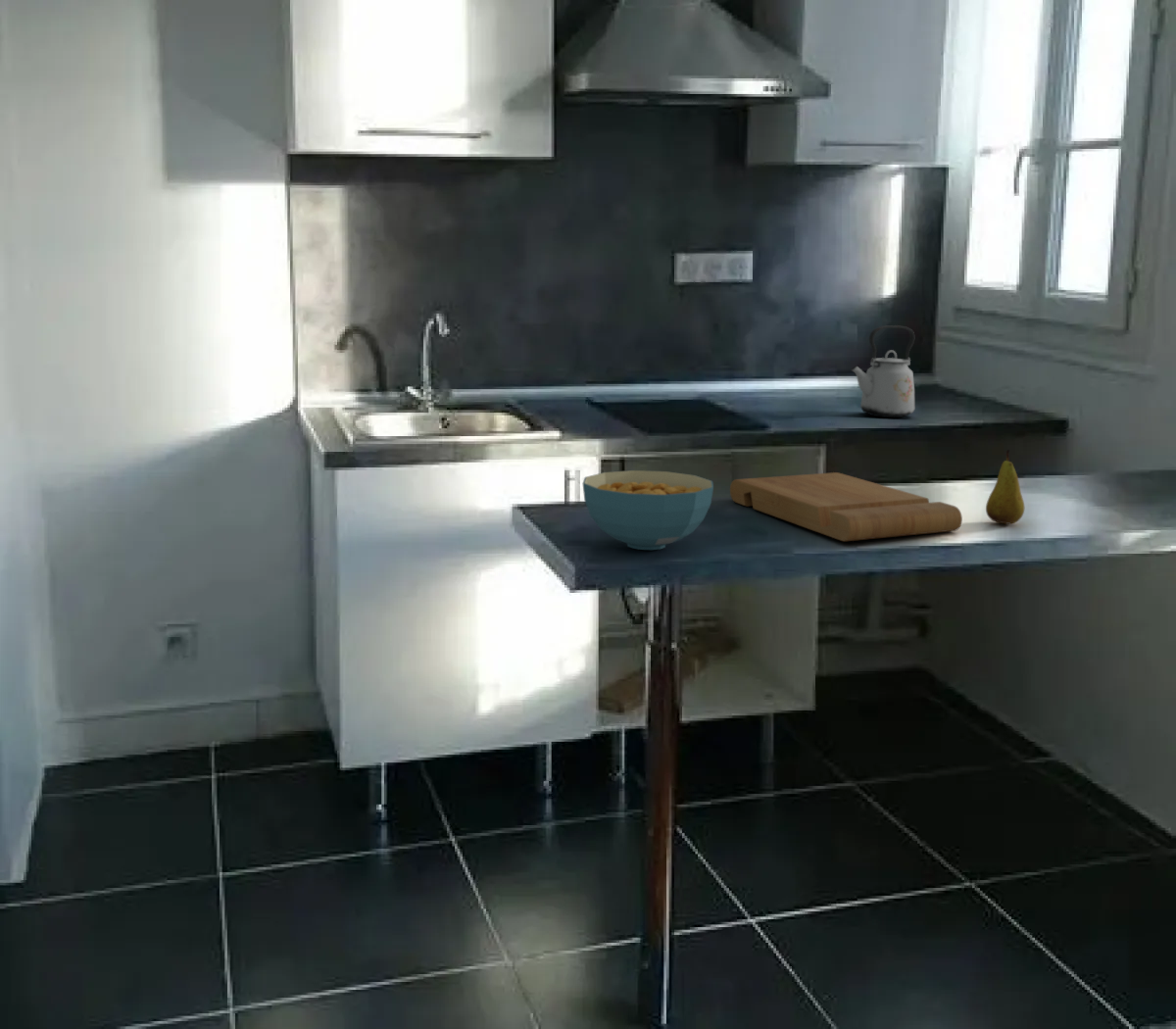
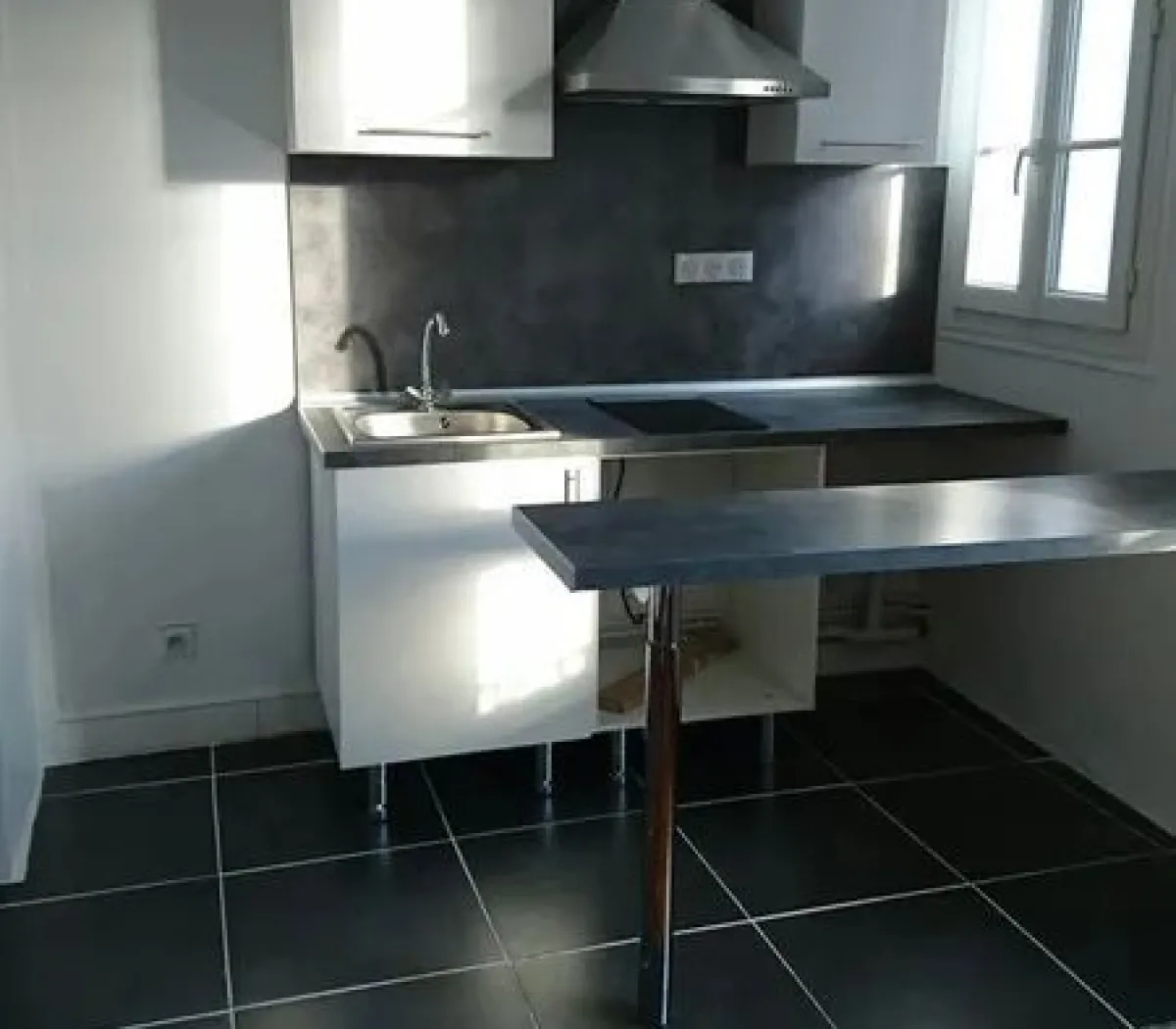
- kettle [850,324,915,418]
- cereal bowl [582,469,714,551]
- fruit [985,449,1025,525]
- cutting board [729,471,963,542]
